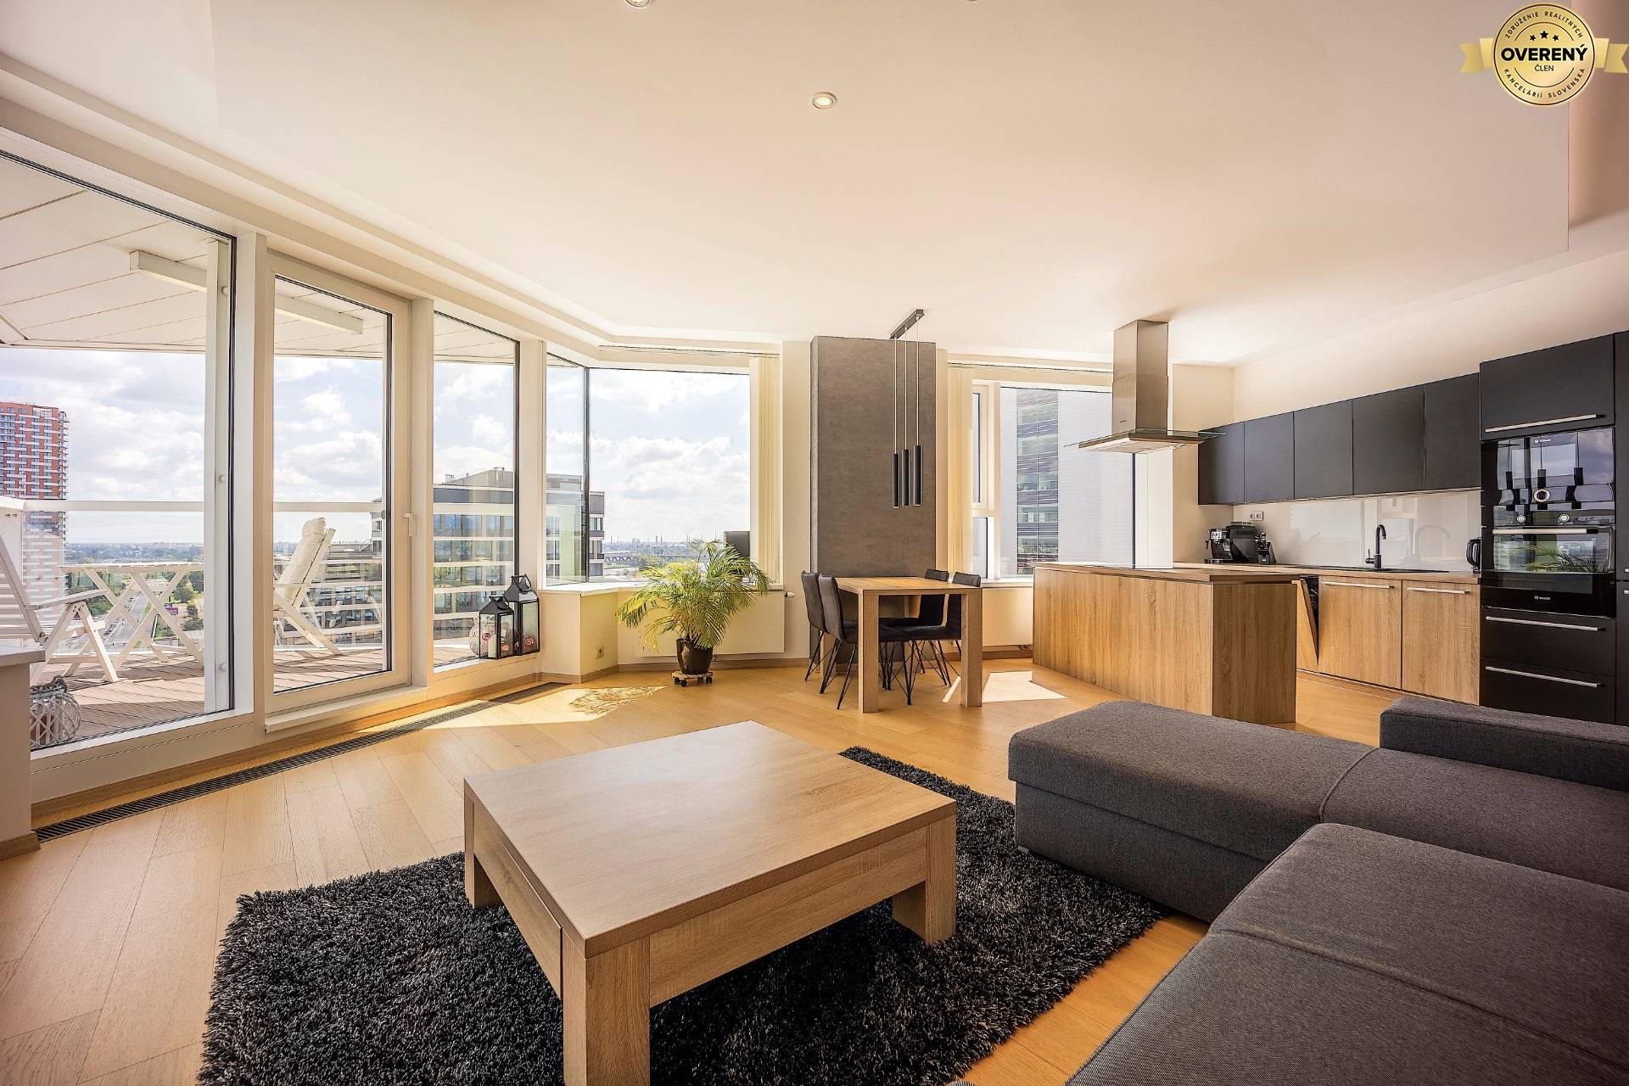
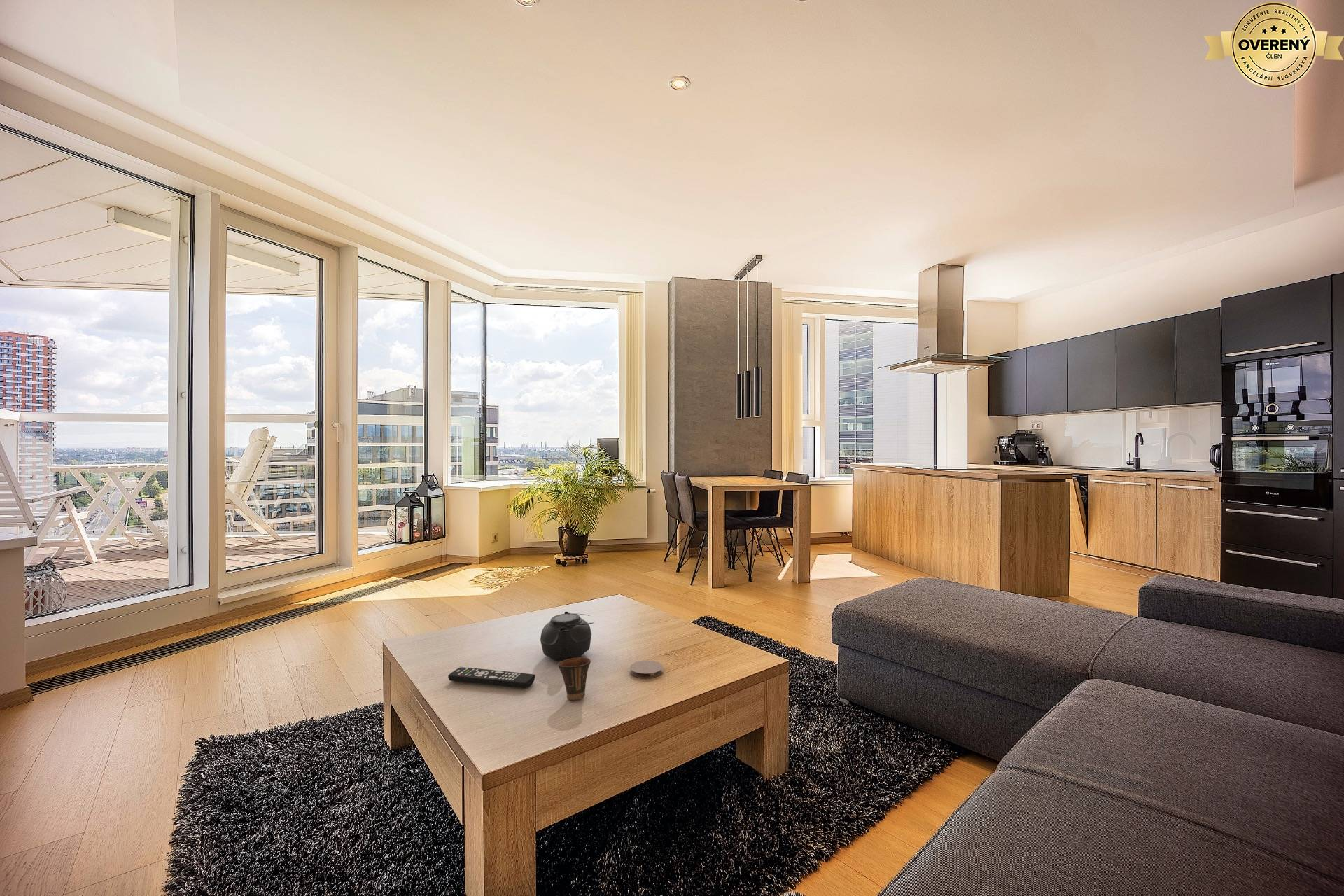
+ remote control [447,666,536,689]
+ coaster [629,660,664,679]
+ cup [557,657,591,701]
+ teapot [540,611,595,661]
